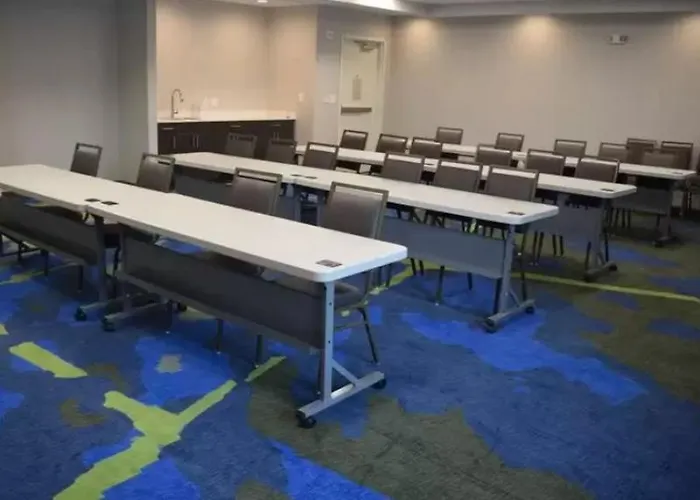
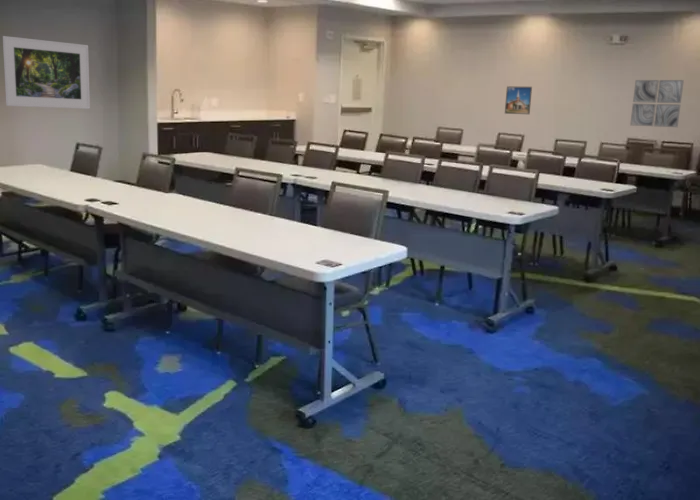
+ wall art [629,79,685,128]
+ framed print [504,85,533,115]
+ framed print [2,35,91,110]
